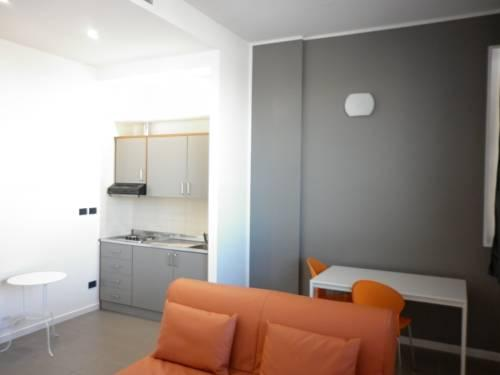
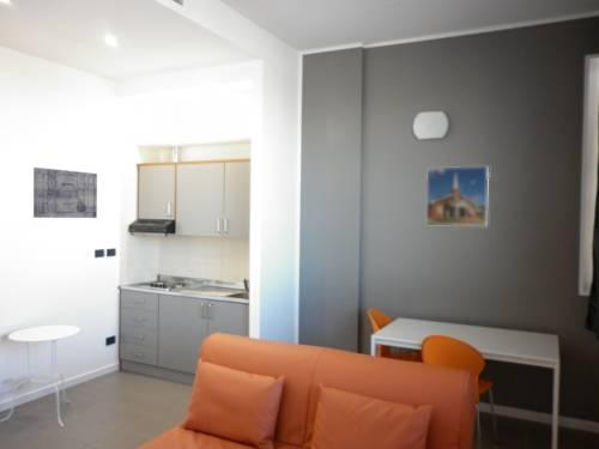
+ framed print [425,165,490,227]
+ wall art [32,166,98,219]
